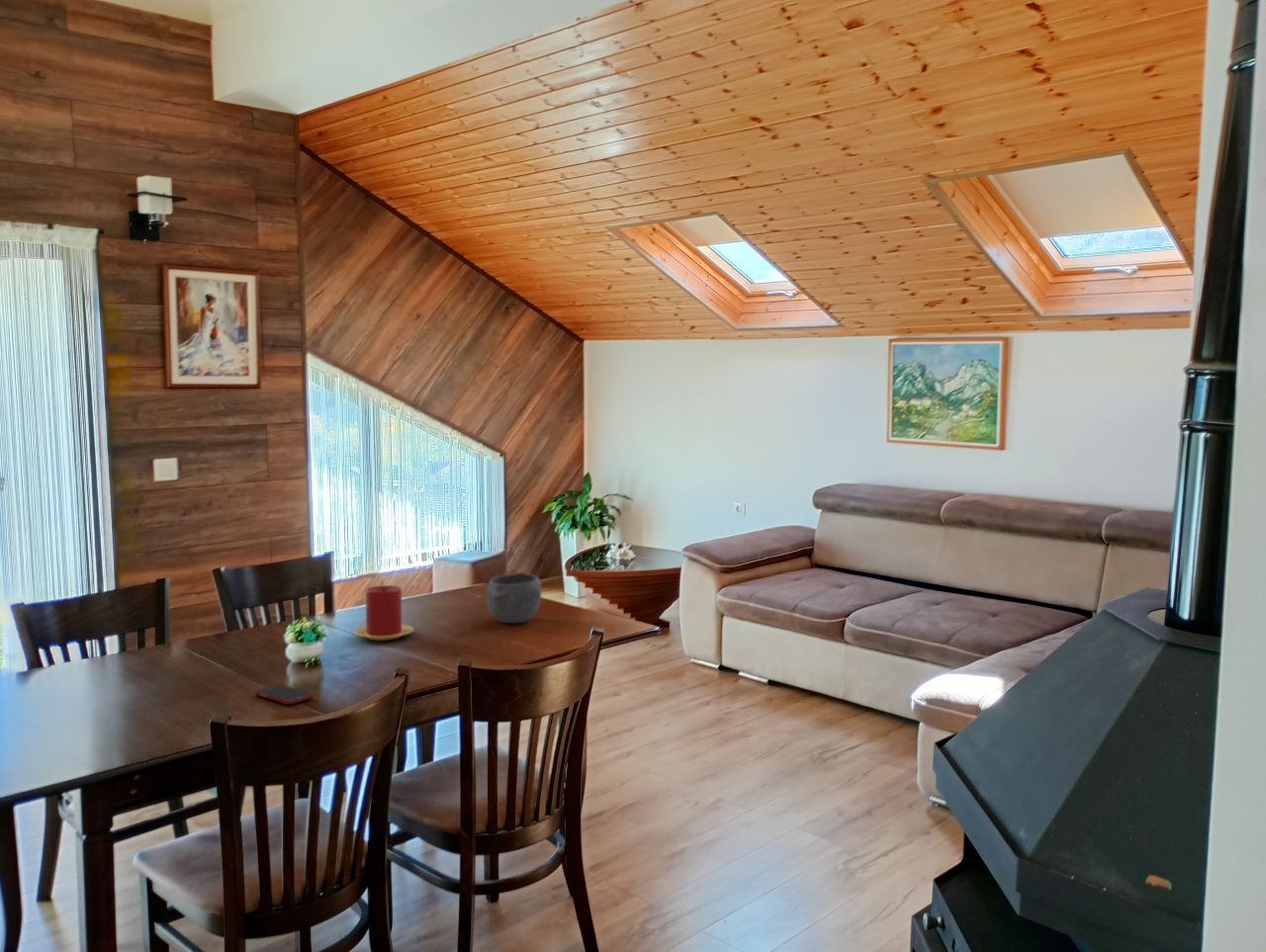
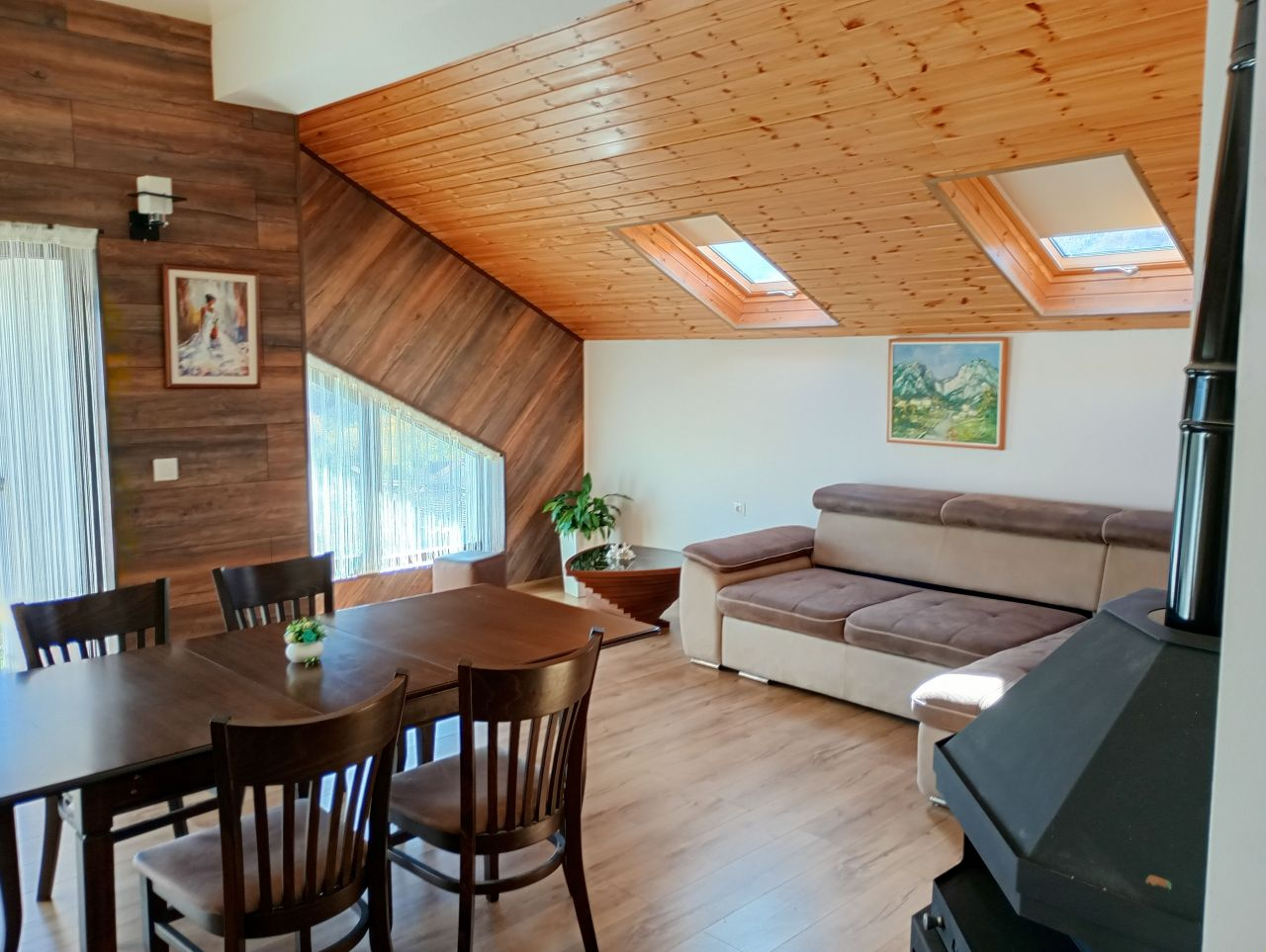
- bowl [486,571,542,624]
- candle [353,584,414,642]
- cell phone [254,684,315,706]
